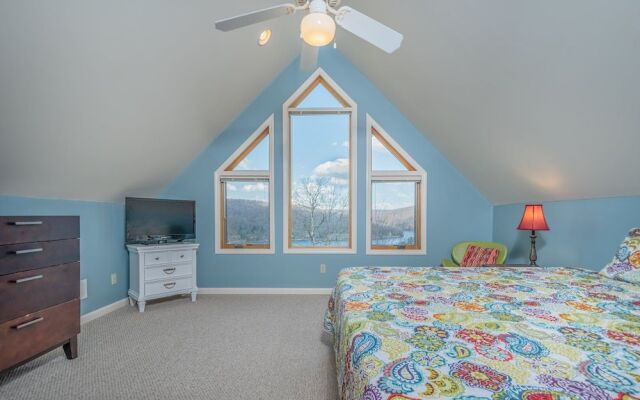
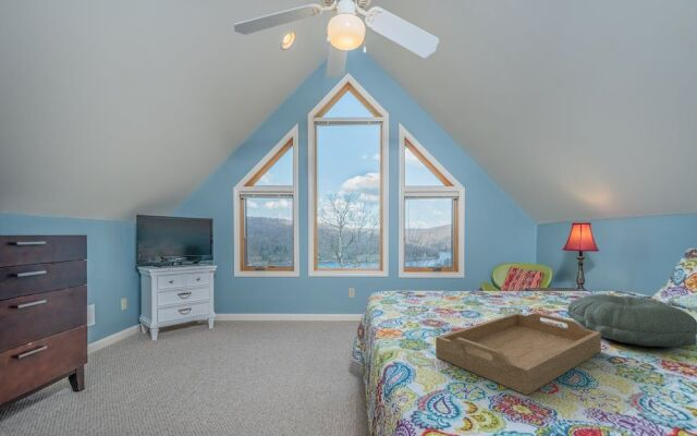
+ pillow [566,293,697,349]
+ serving tray [435,312,602,396]
